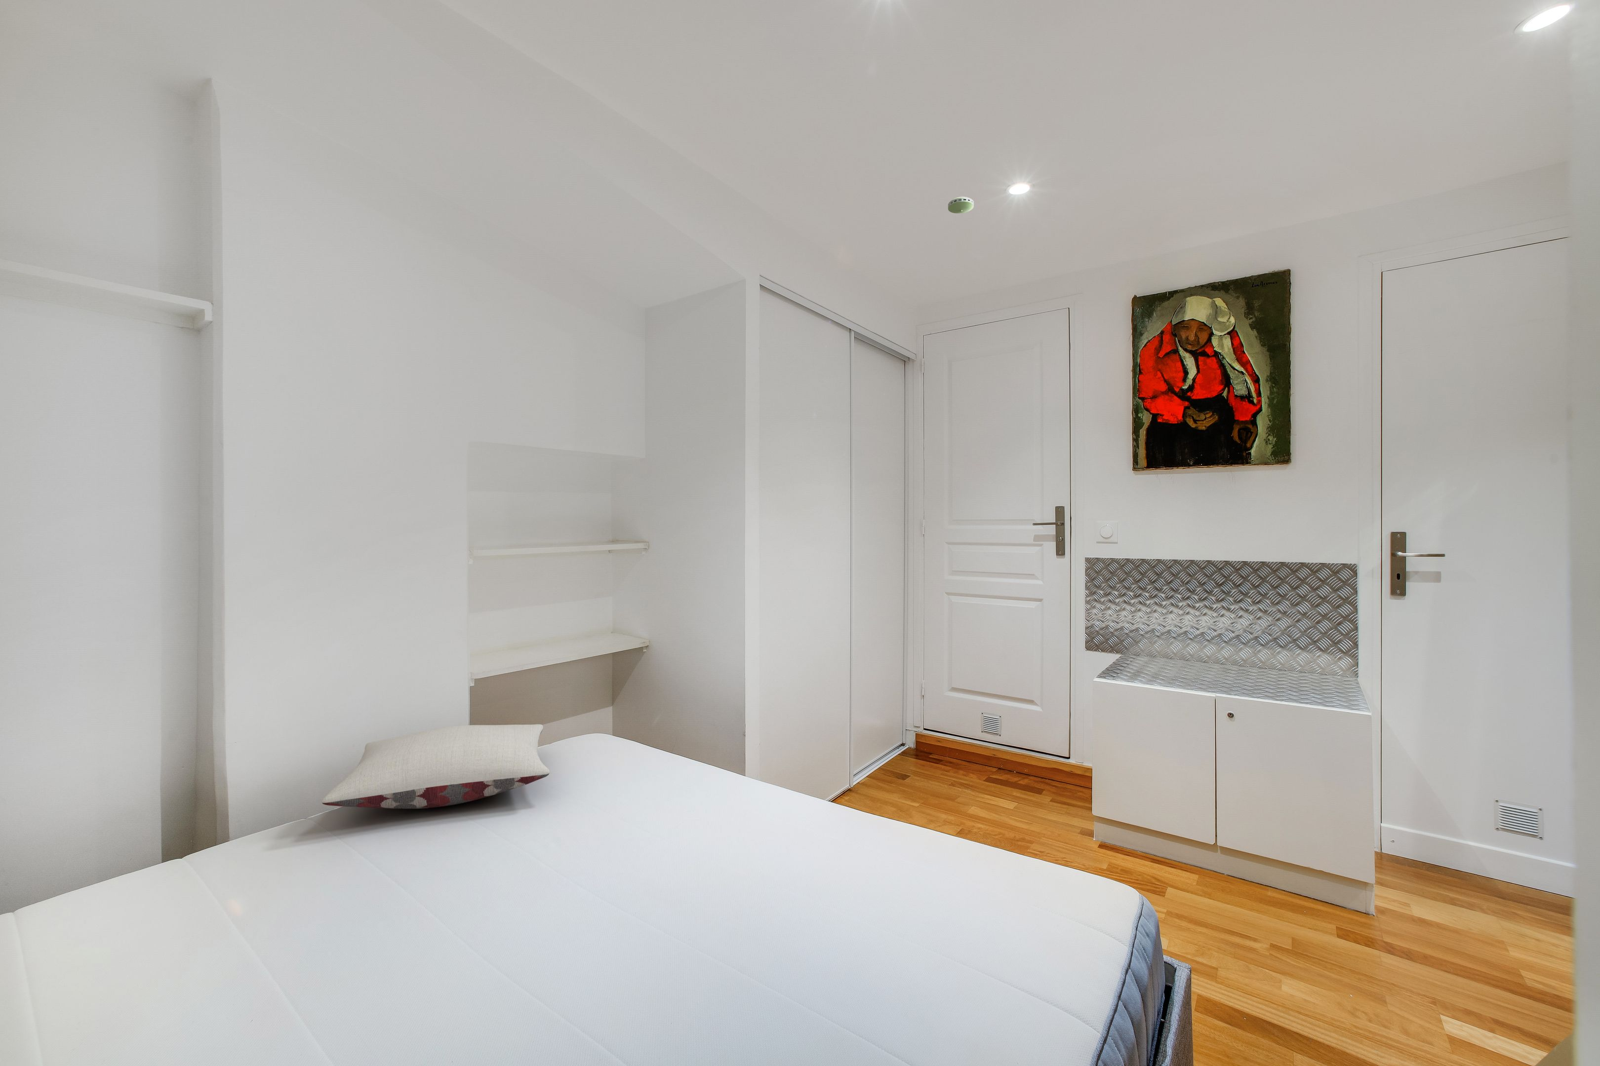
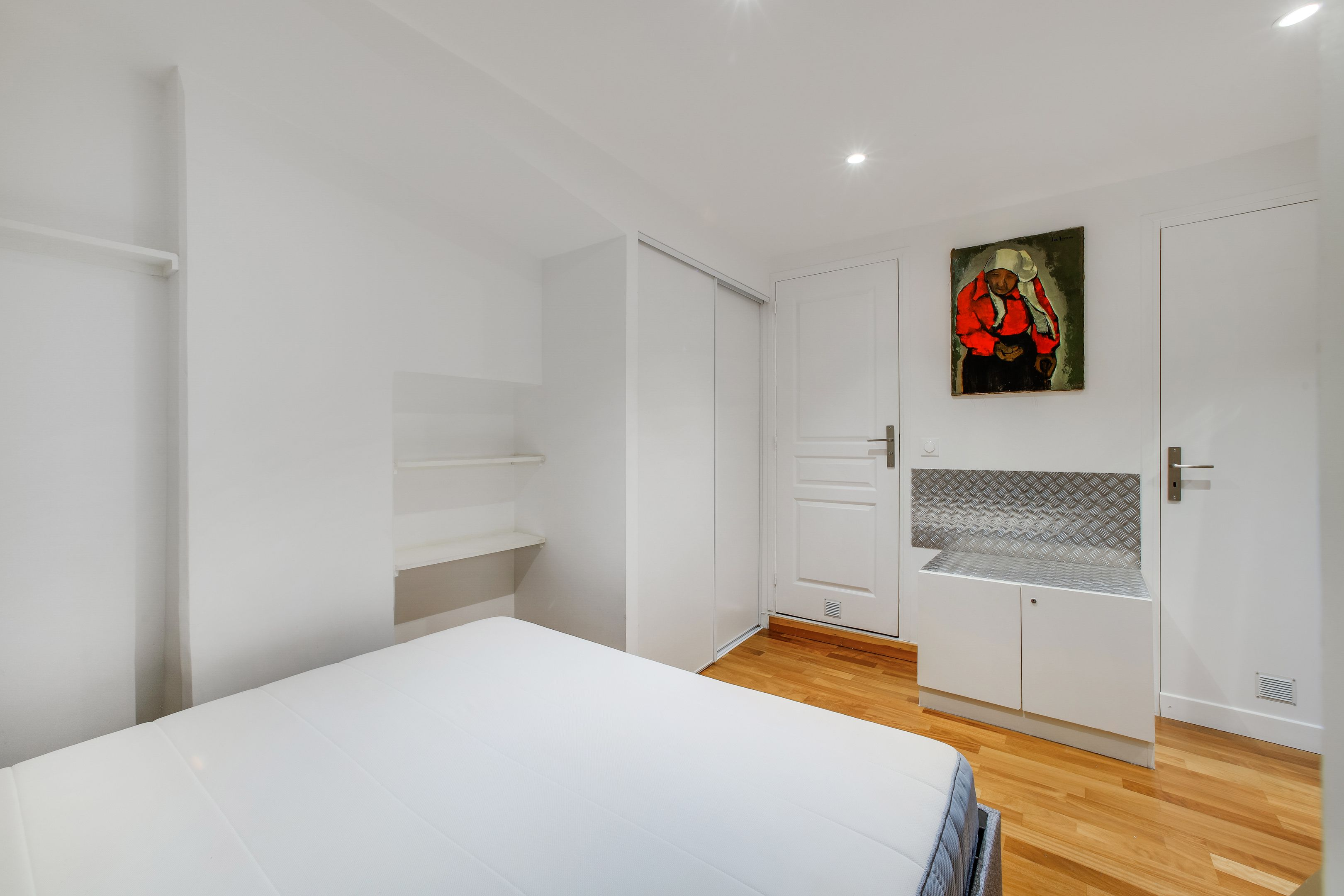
- pillow [321,725,550,809]
- smoke detector [948,196,974,214]
